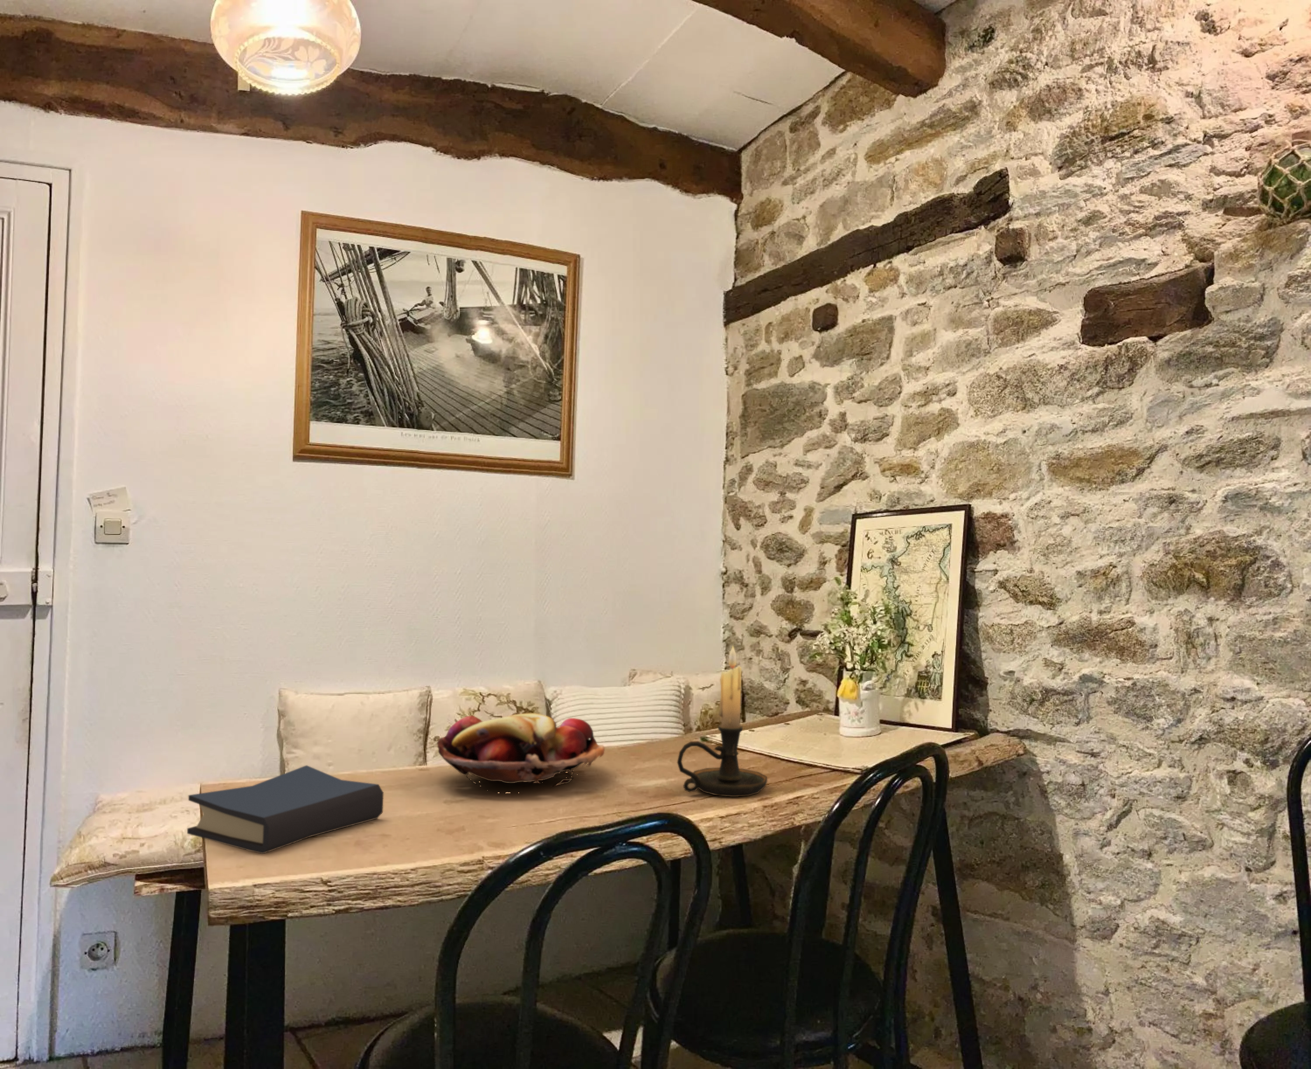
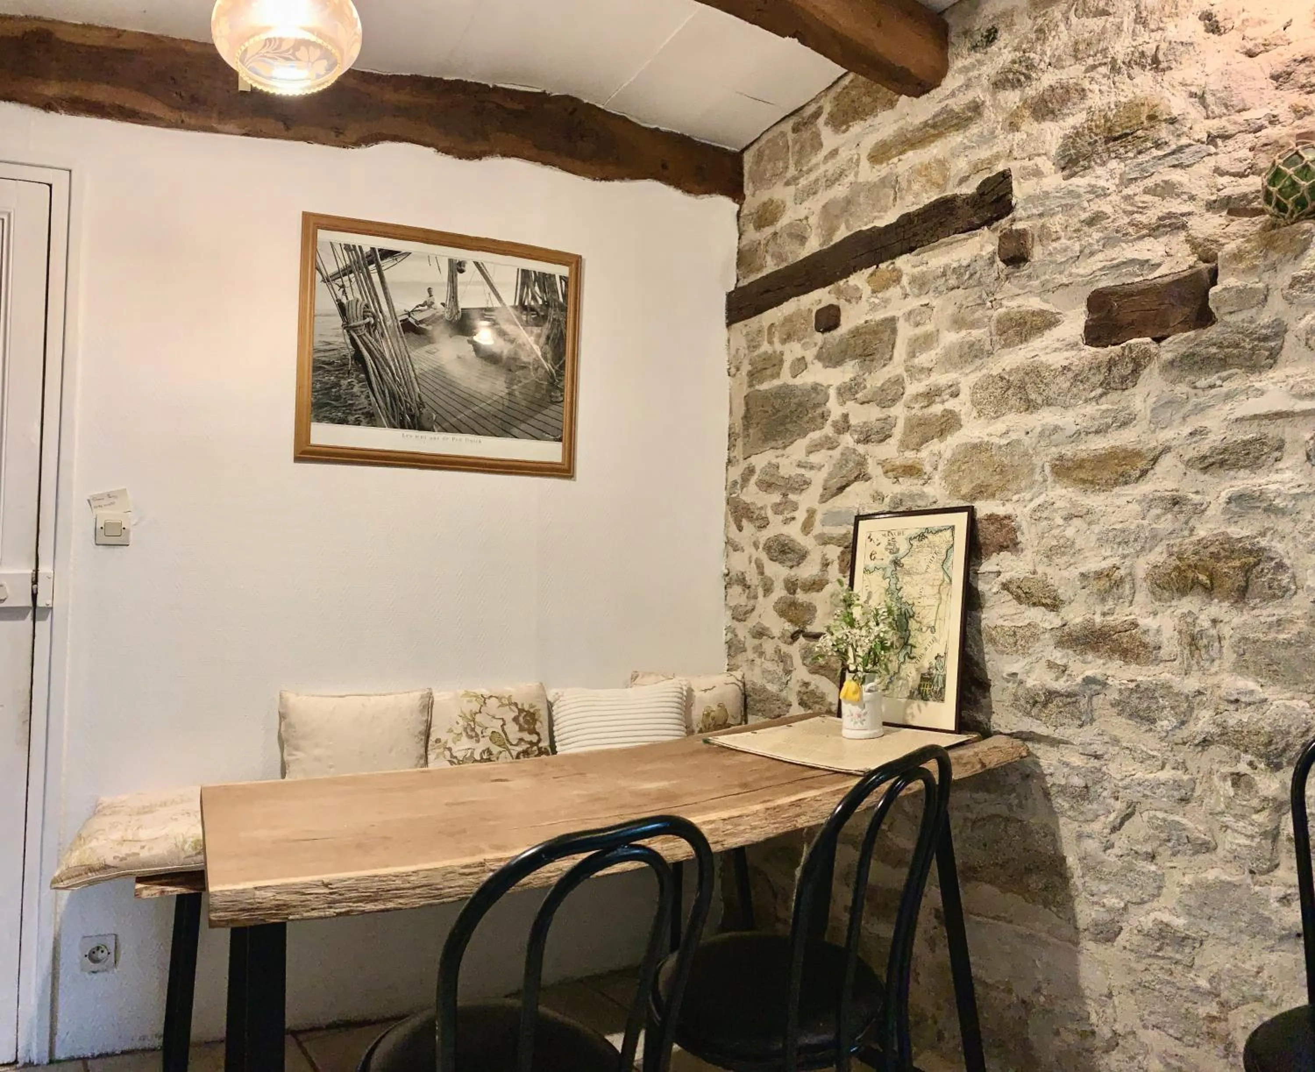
- hardback book [186,765,384,855]
- candle holder [676,644,768,797]
- fruit basket [437,713,605,794]
